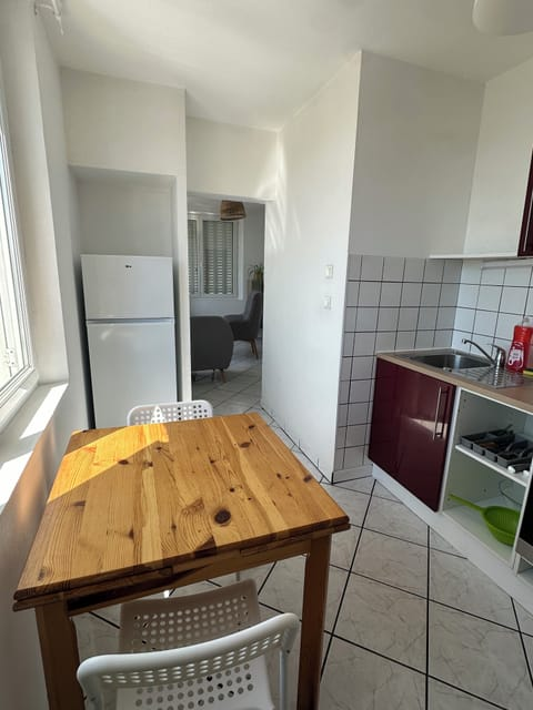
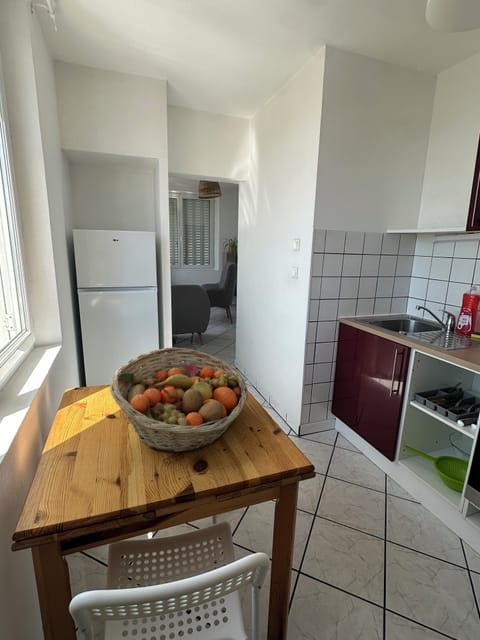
+ fruit basket [109,347,249,453]
